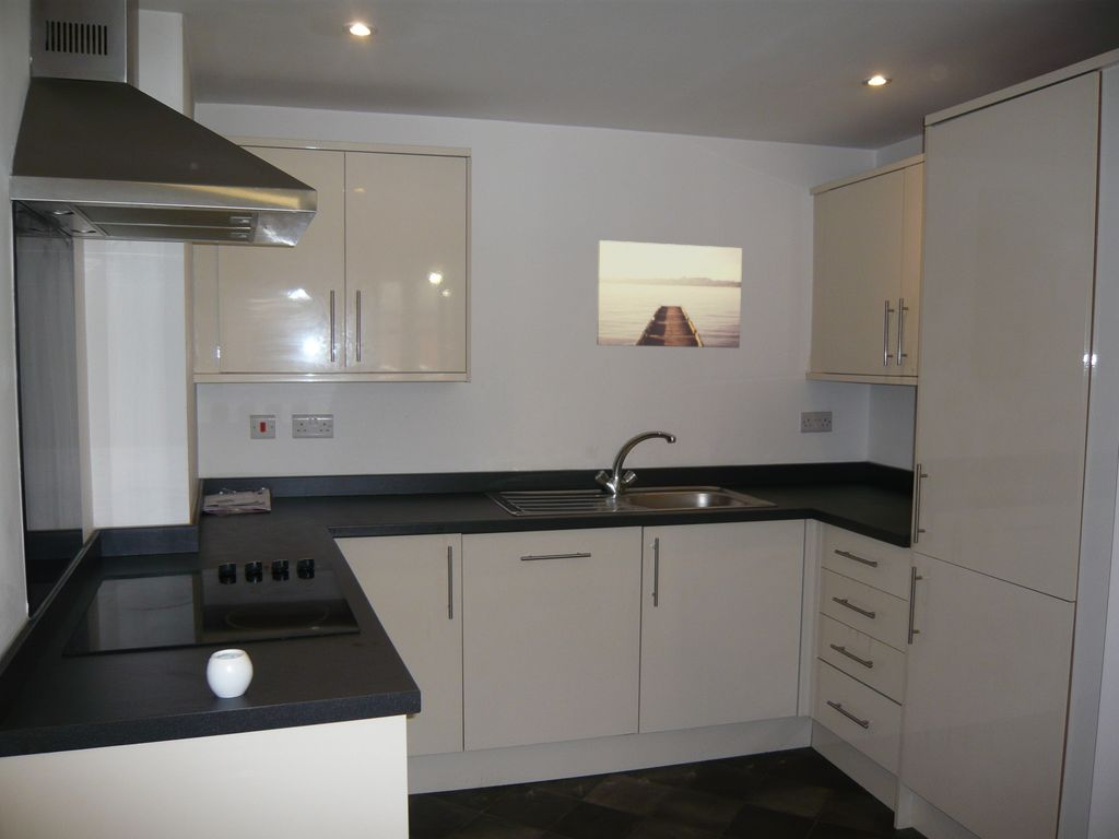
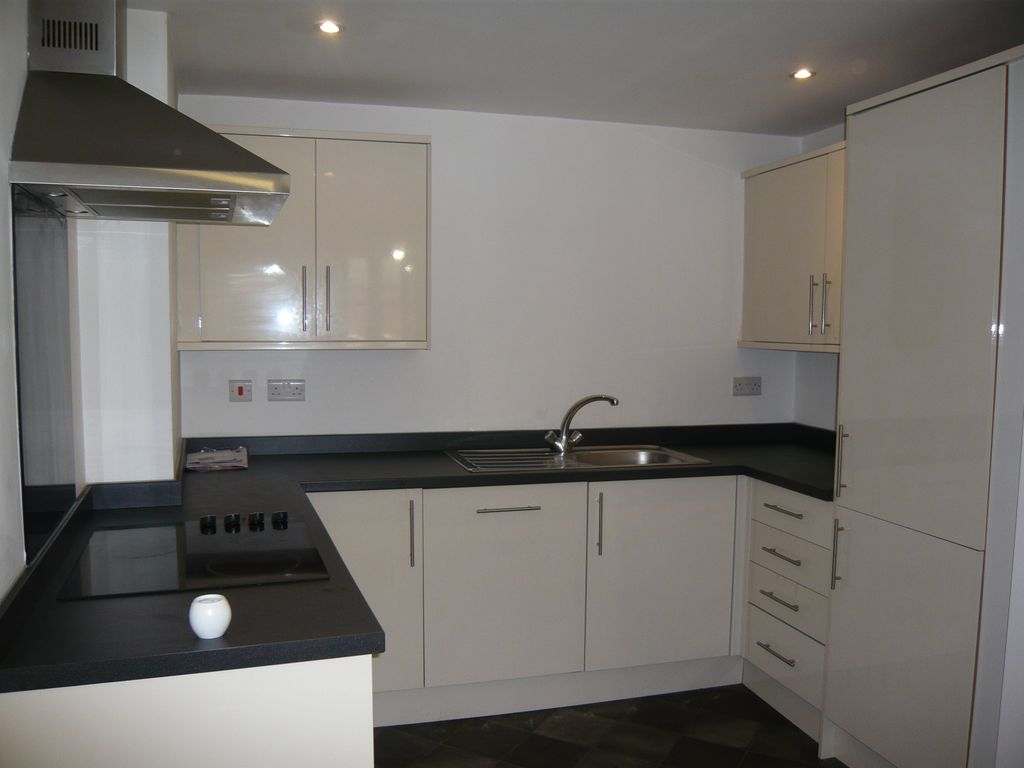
- wall art [596,239,743,348]
